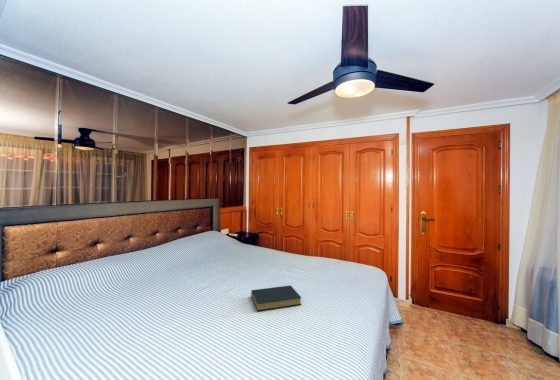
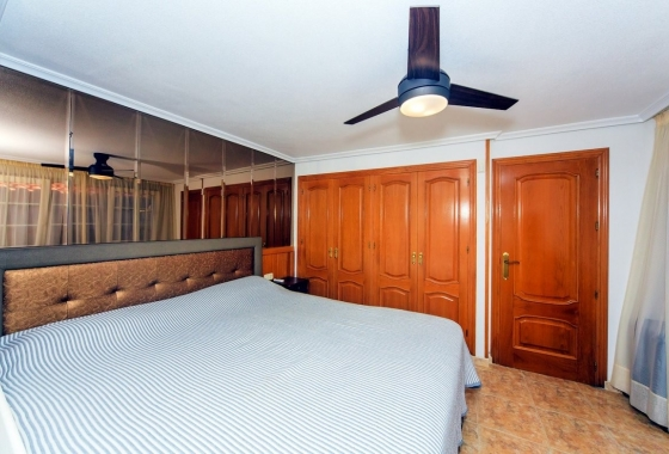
- hardback book [250,284,302,312]
